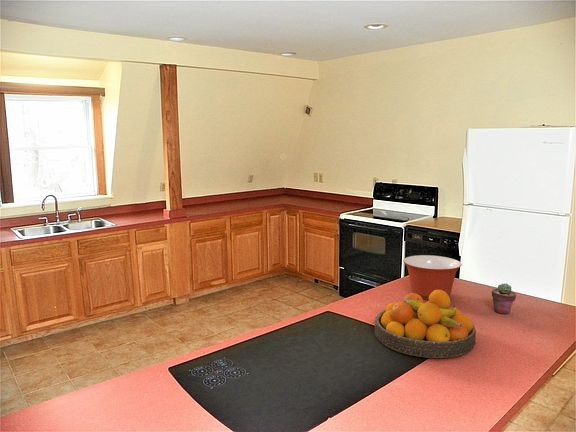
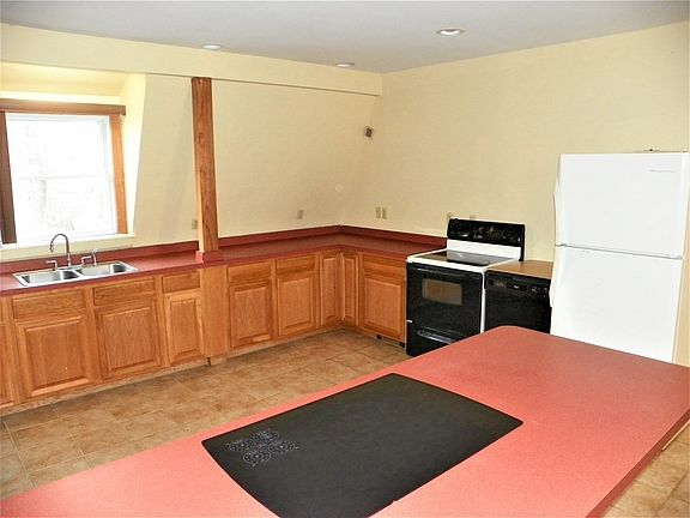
- mixing bowl [402,254,463,301]
- potted succulent [491,282,517,315]
- fruit bowl [374,290,477,359]
